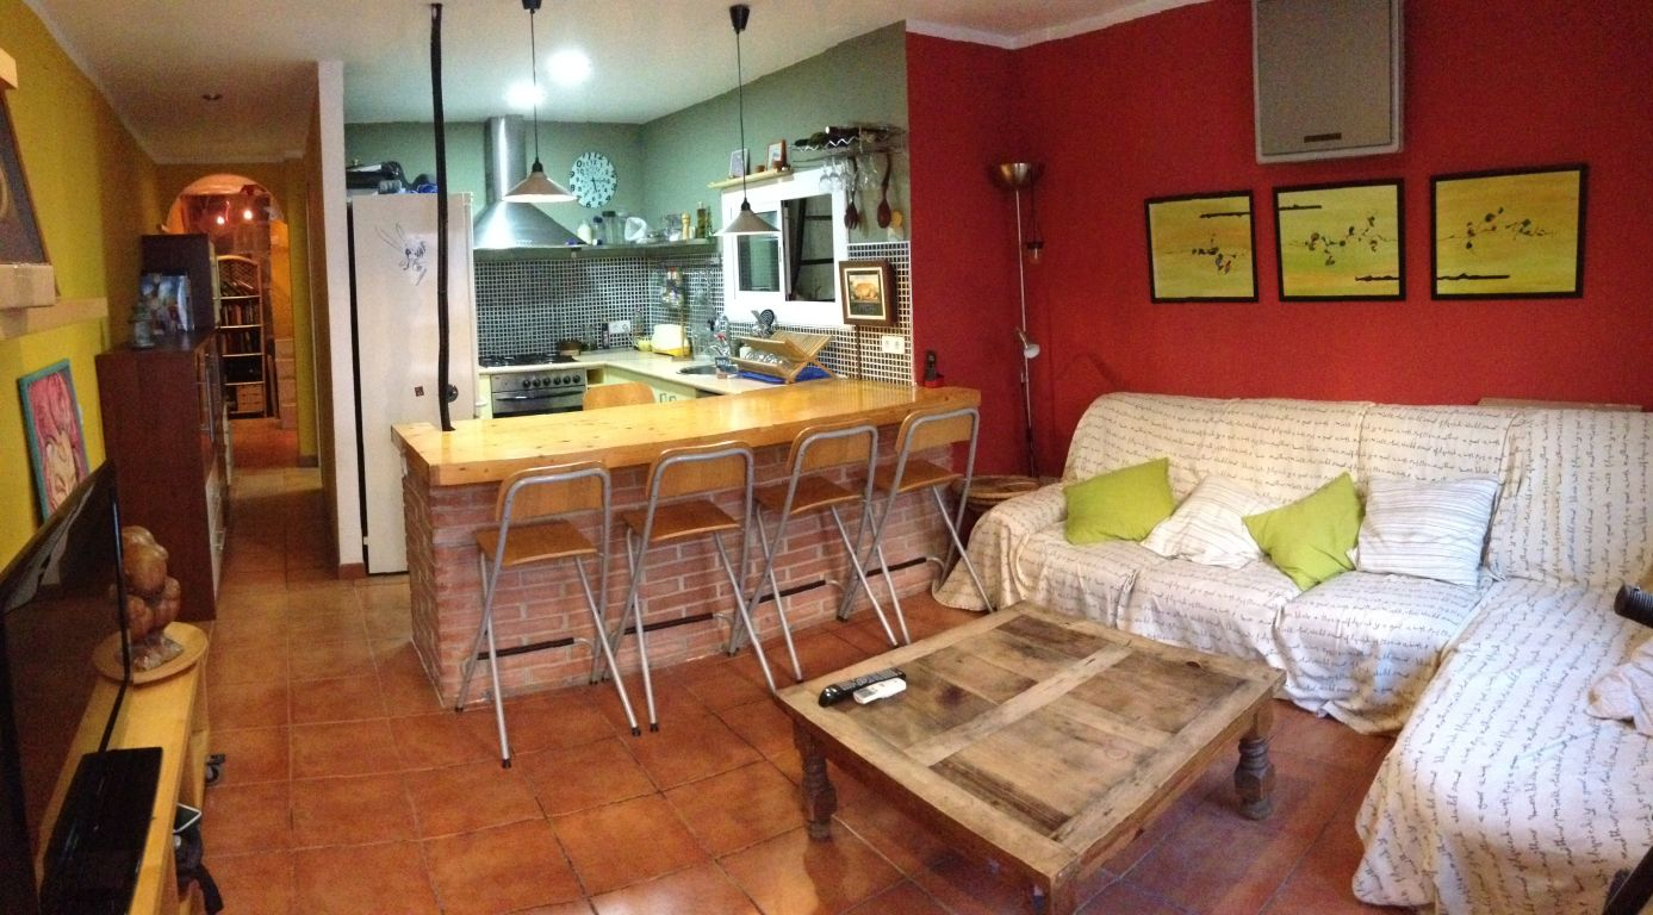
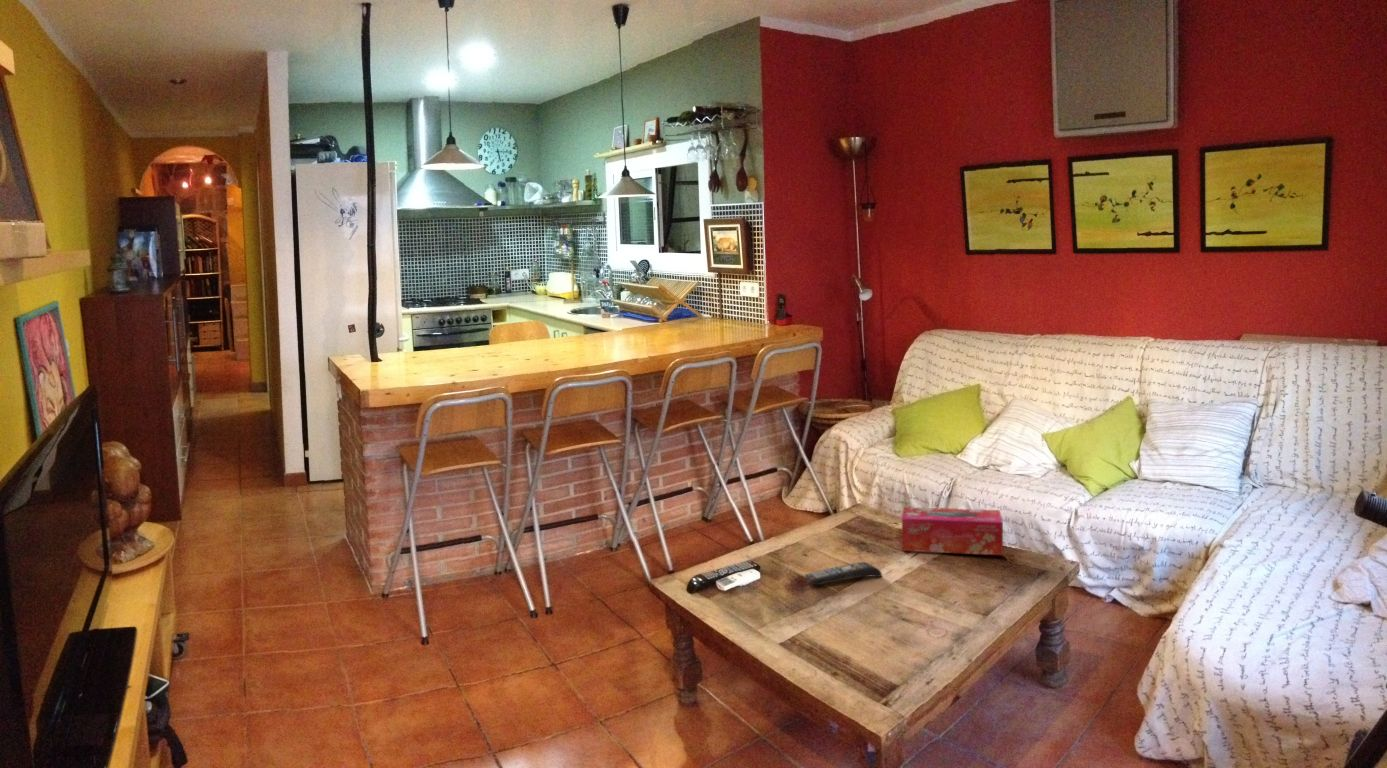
+ remote control [803,561,883,586]
+ tissue box [901,506,1004,556]
